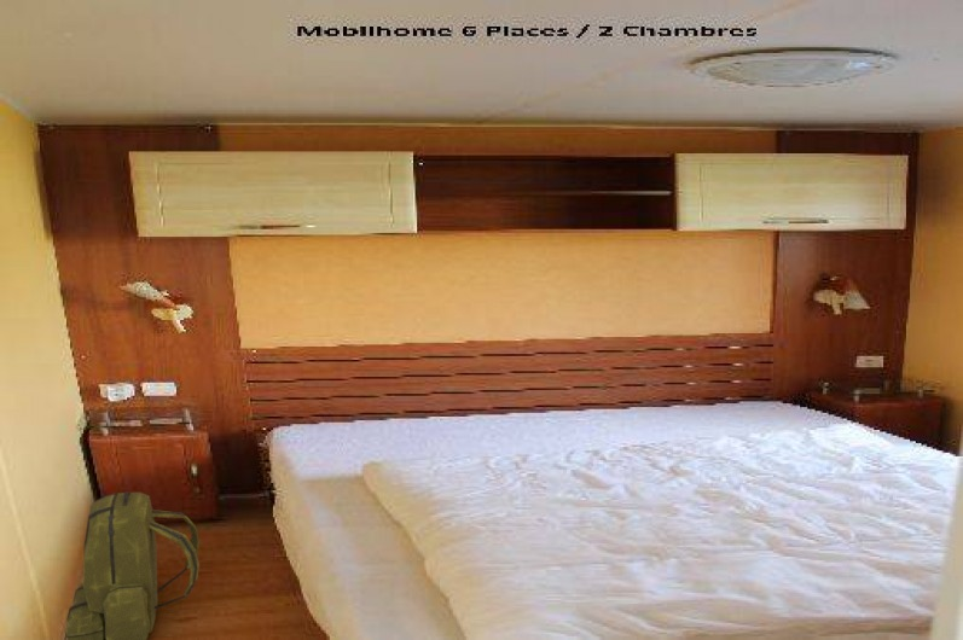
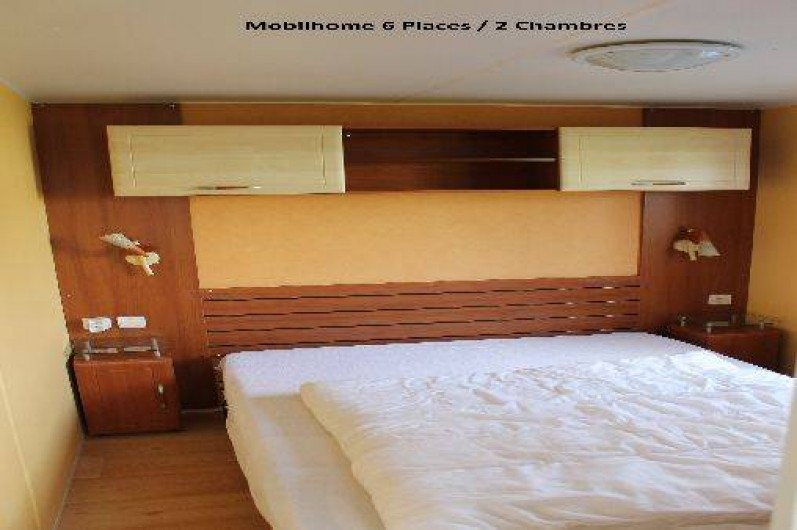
- backpack [63,490,201,640]
